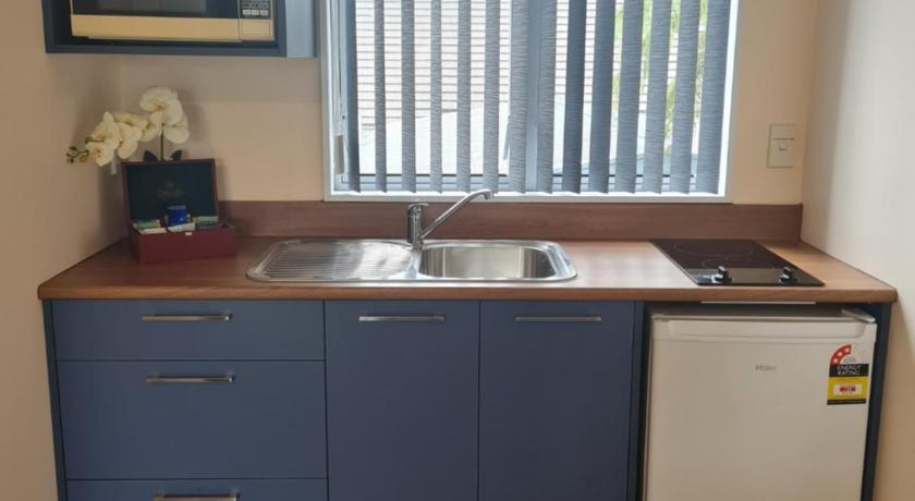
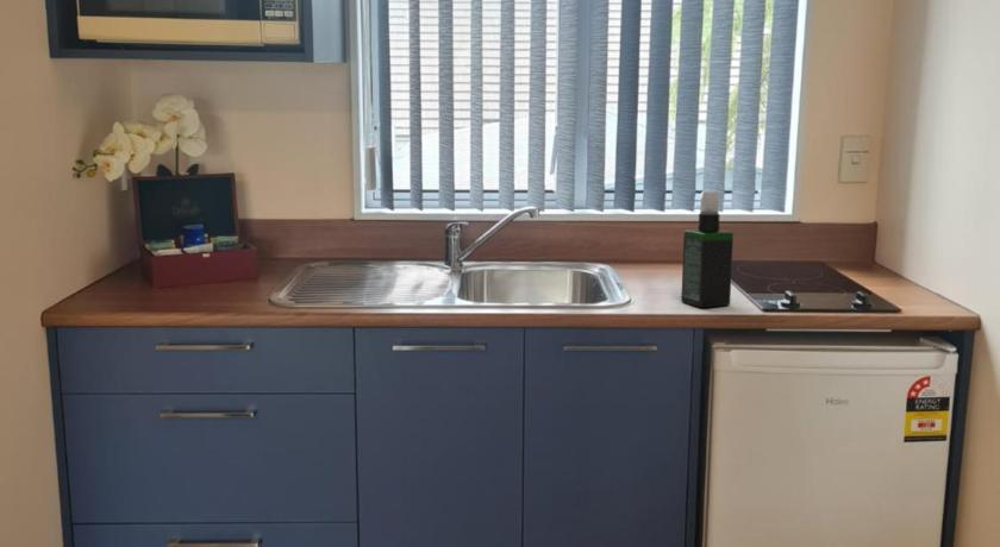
+ spray bottle [680,190,735,309]
